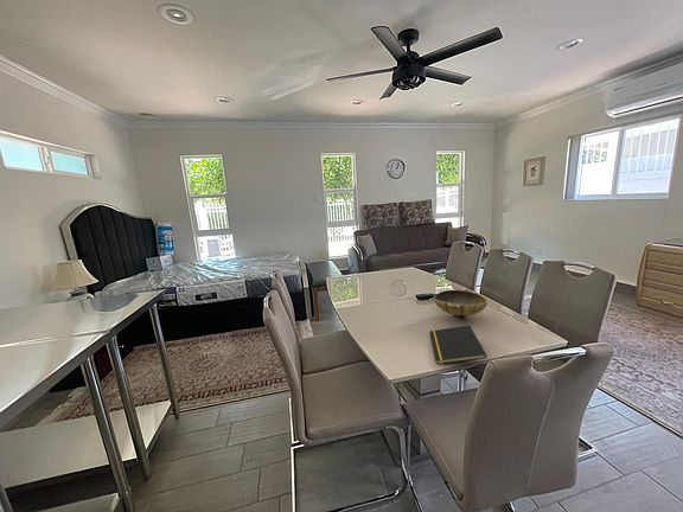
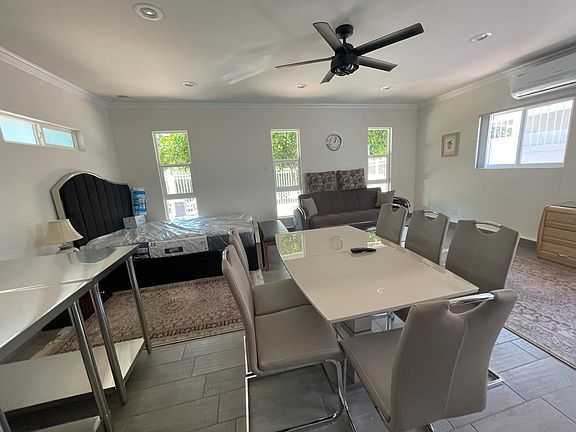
- notepad [428,325,489,365]
- bowl [433,288,489,319]
